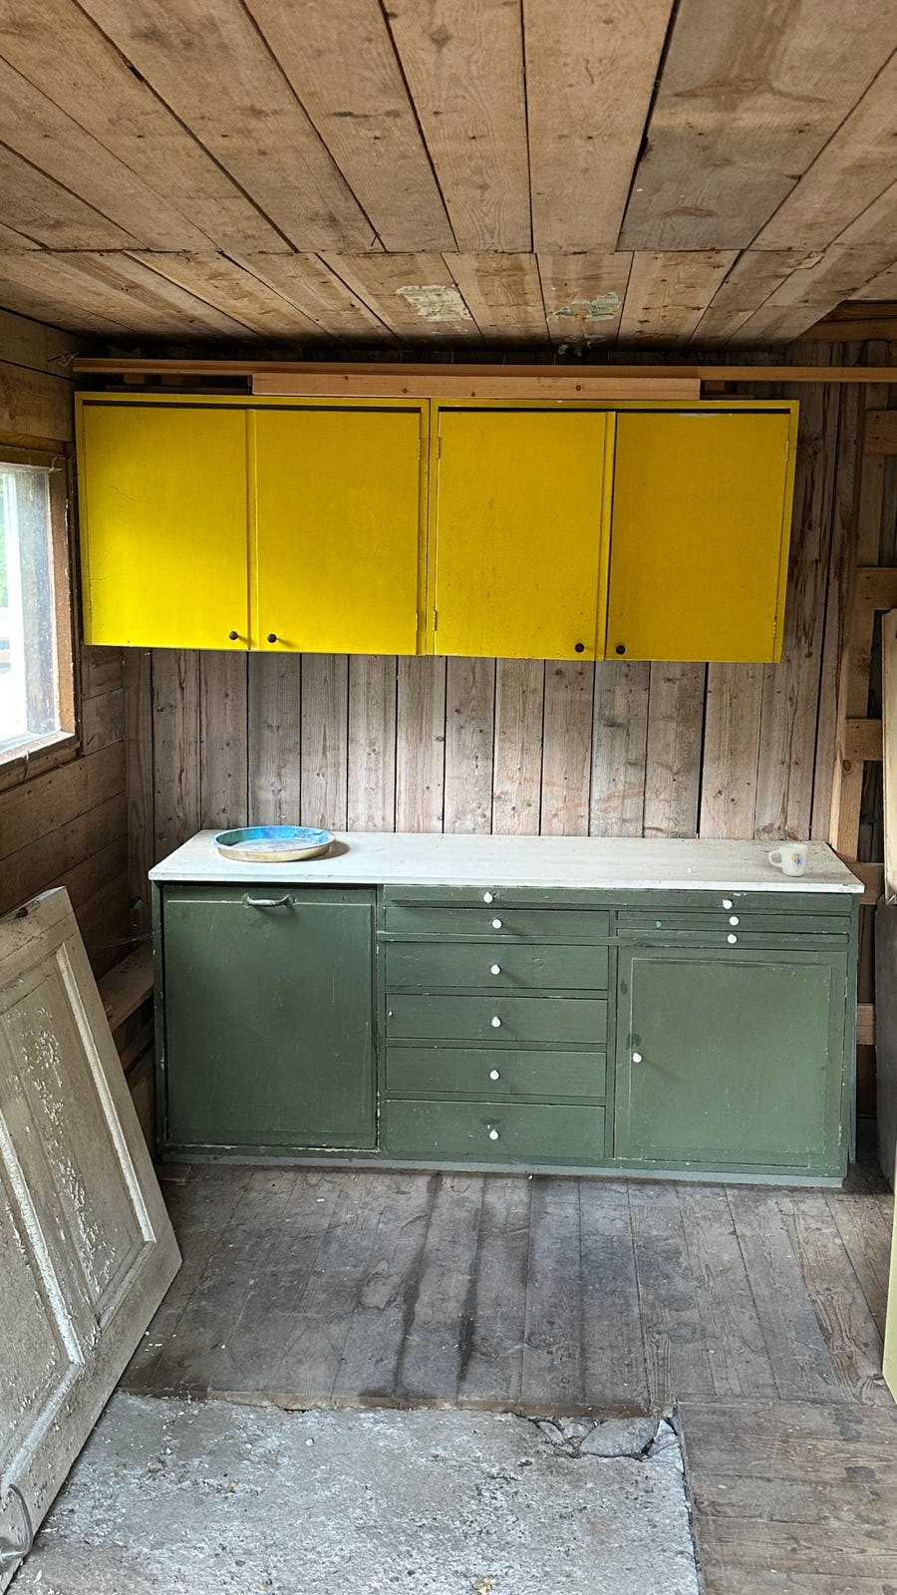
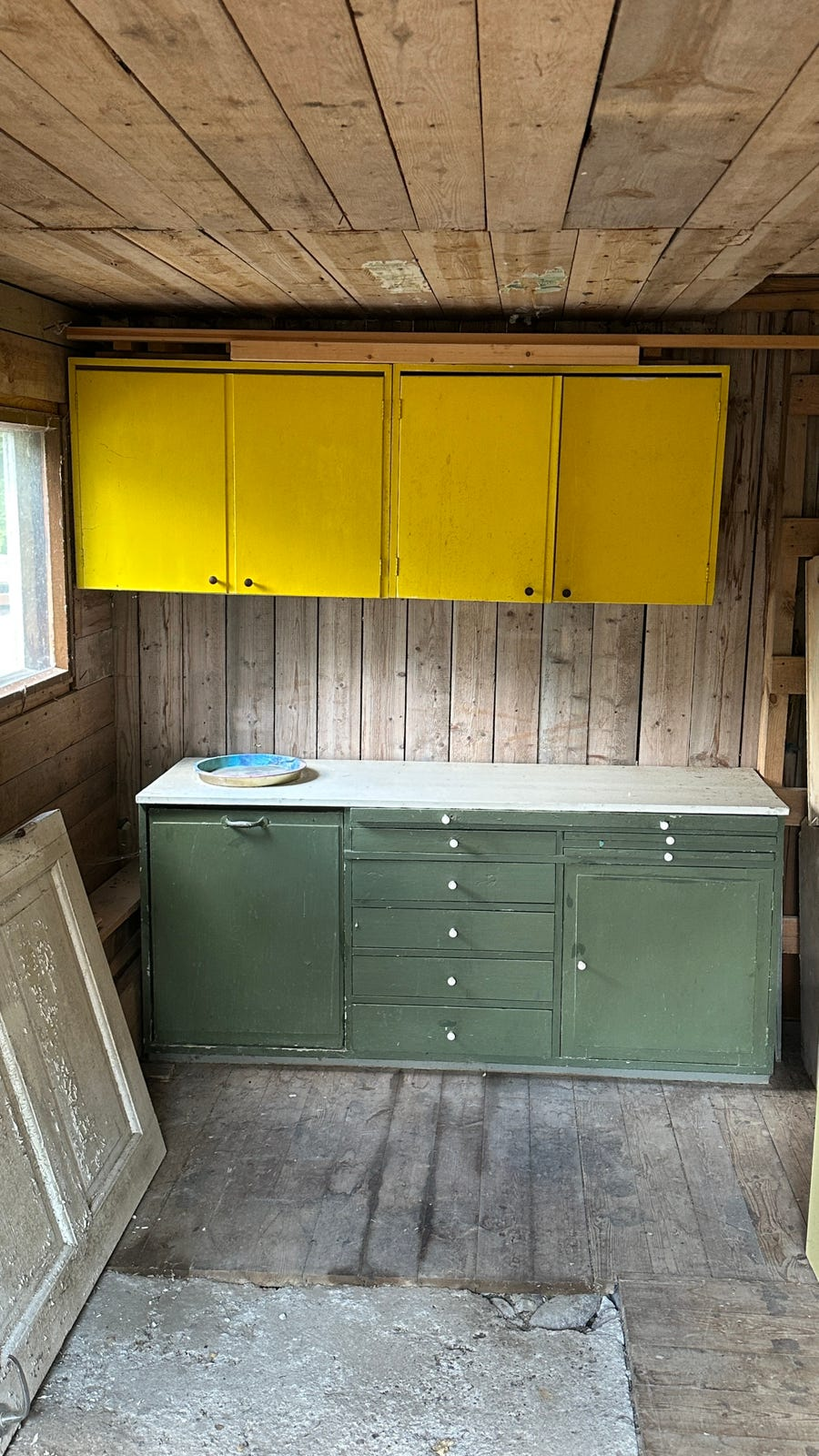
- mug [768,842,810,877]
